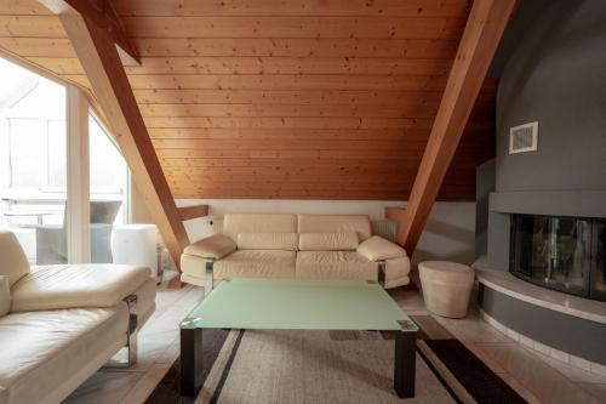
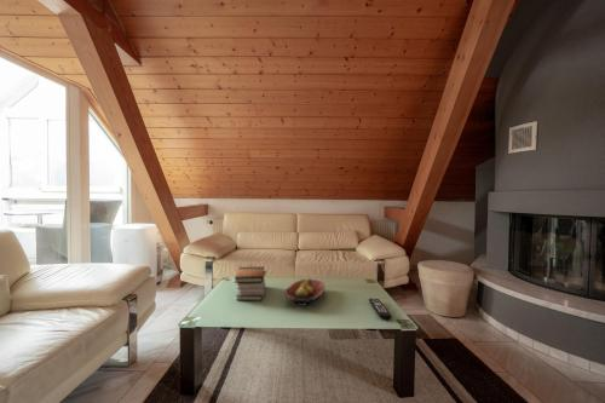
+ remote control [368,298,393,321]
+ fruit bowl [283,277,327,307]
+ book stack [234,265,267,301]
